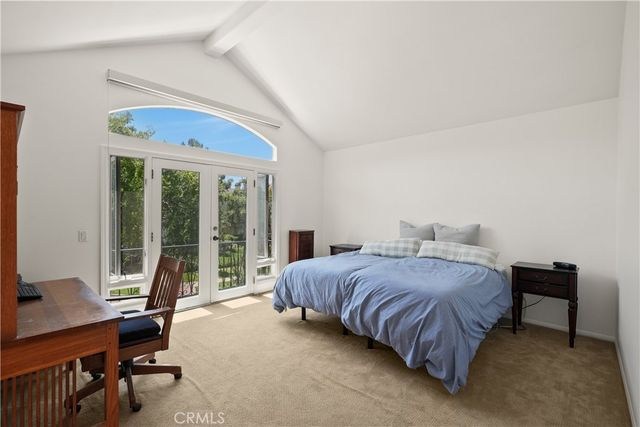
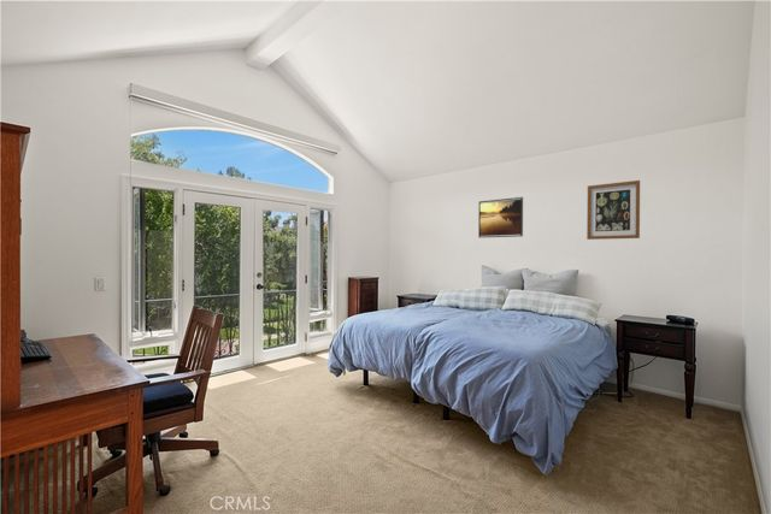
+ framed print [477,196,524,238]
+ wall art [585,179,641,241]
